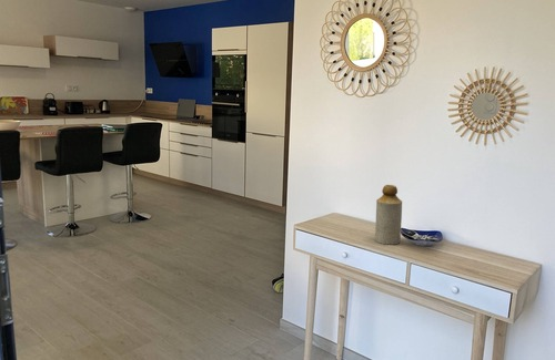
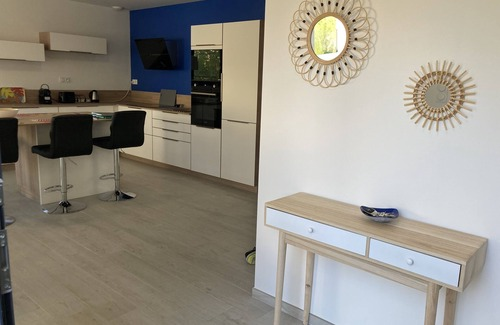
- bottle [374,184,403,246]
